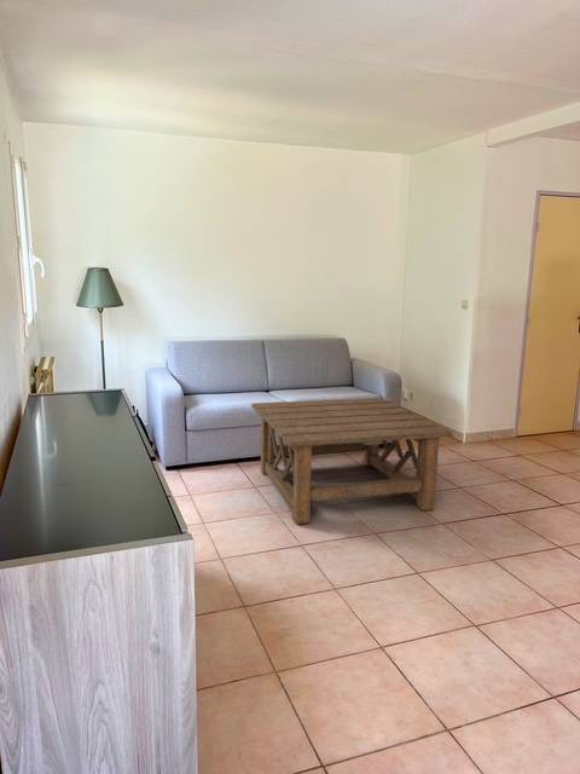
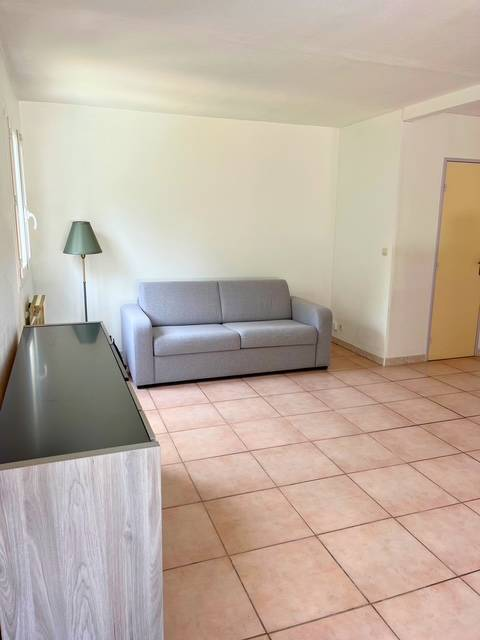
- coffee table [250,397,453,525]
